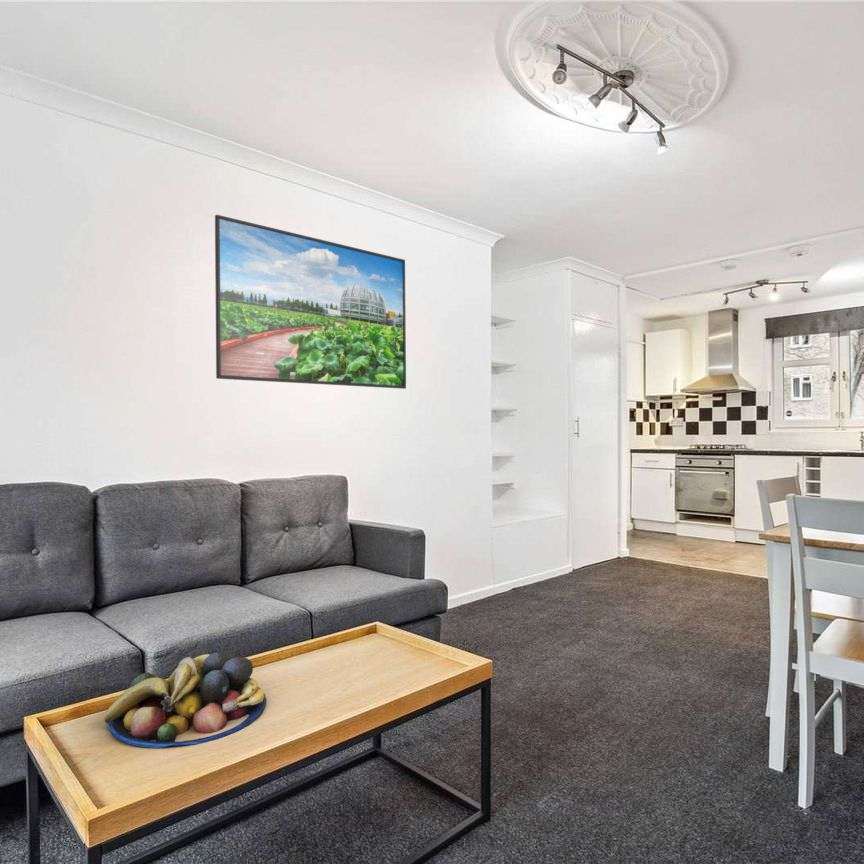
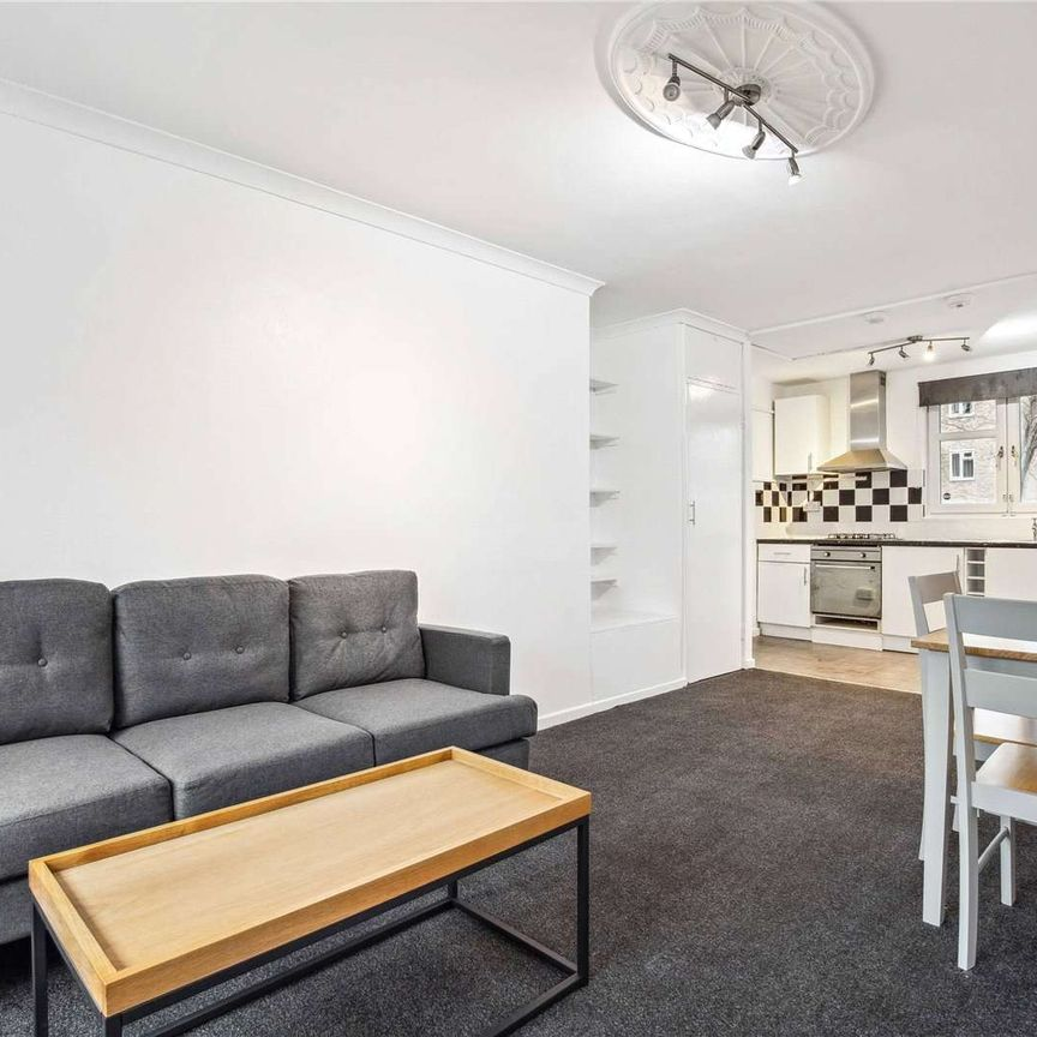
- fruit bowl [103,651,267,749]
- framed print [214,214,407,390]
